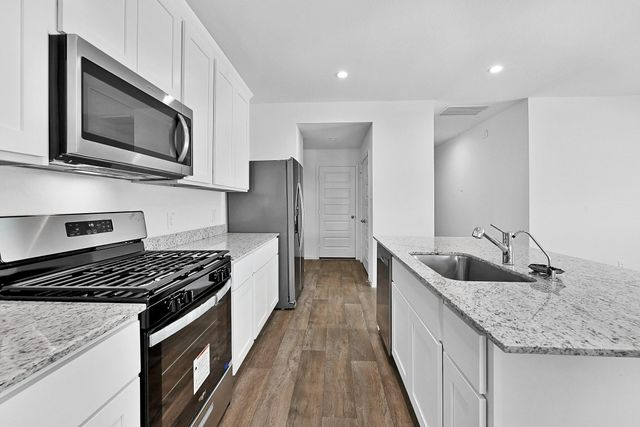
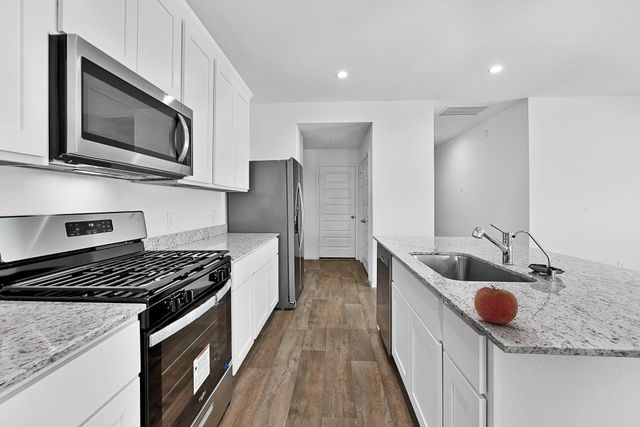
+ fruit [473,284,519,325]
